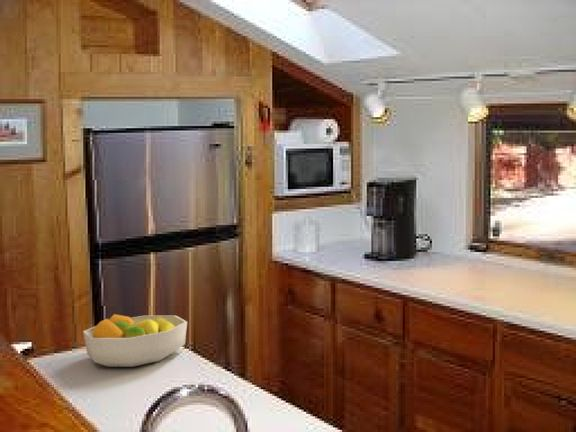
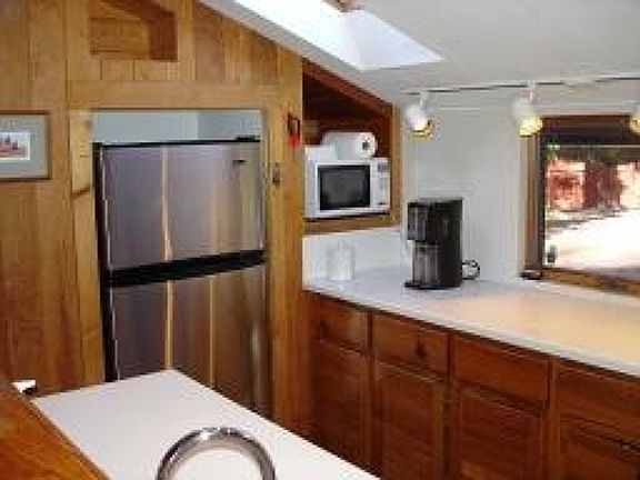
- fruit bowl [82,313,188,368]
